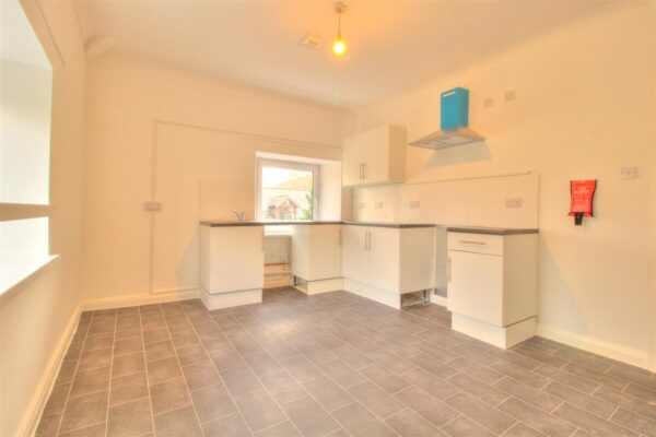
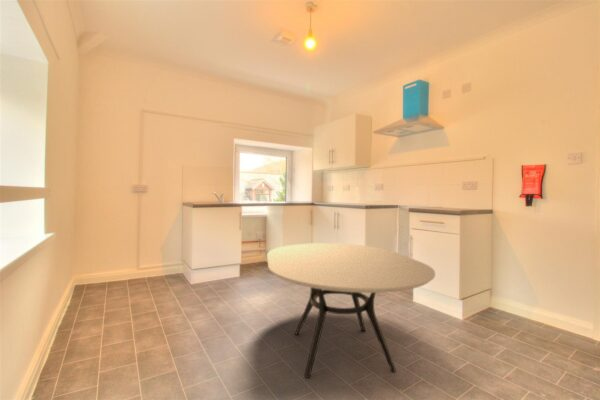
+ dining table [266,242,436,379]
